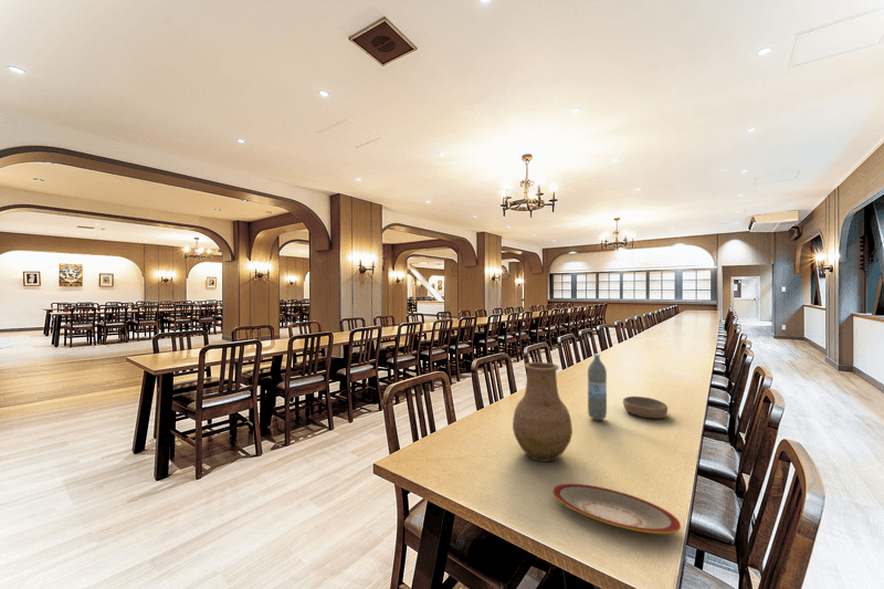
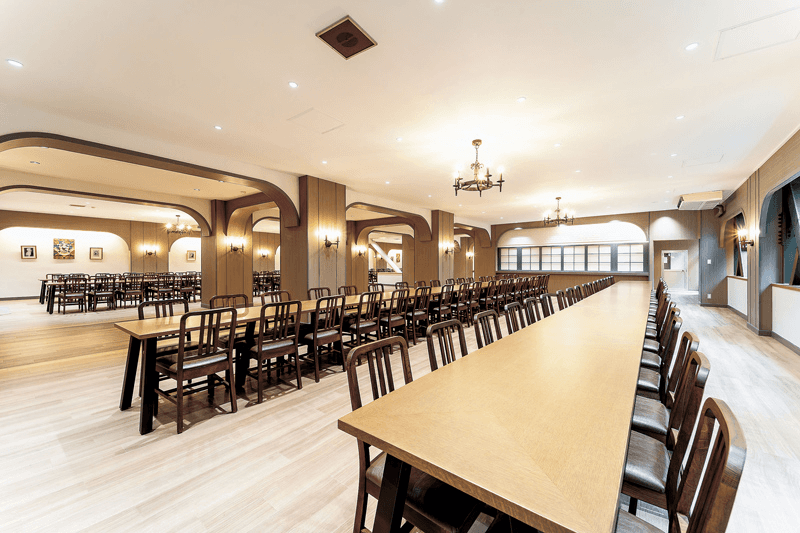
- vase [512,361,573,463]
- water bottle [587,353,608,421]
- plate [551,483,682,535]
- bowl [622,396,669,420]
